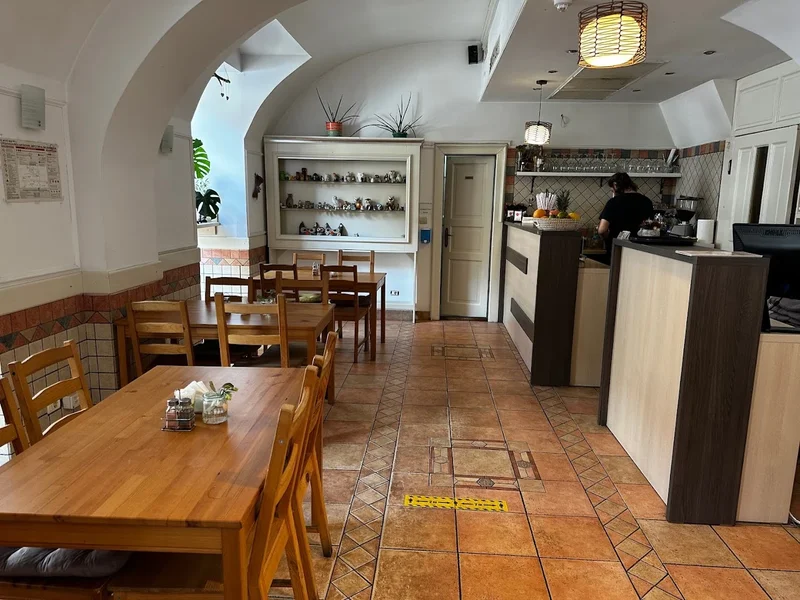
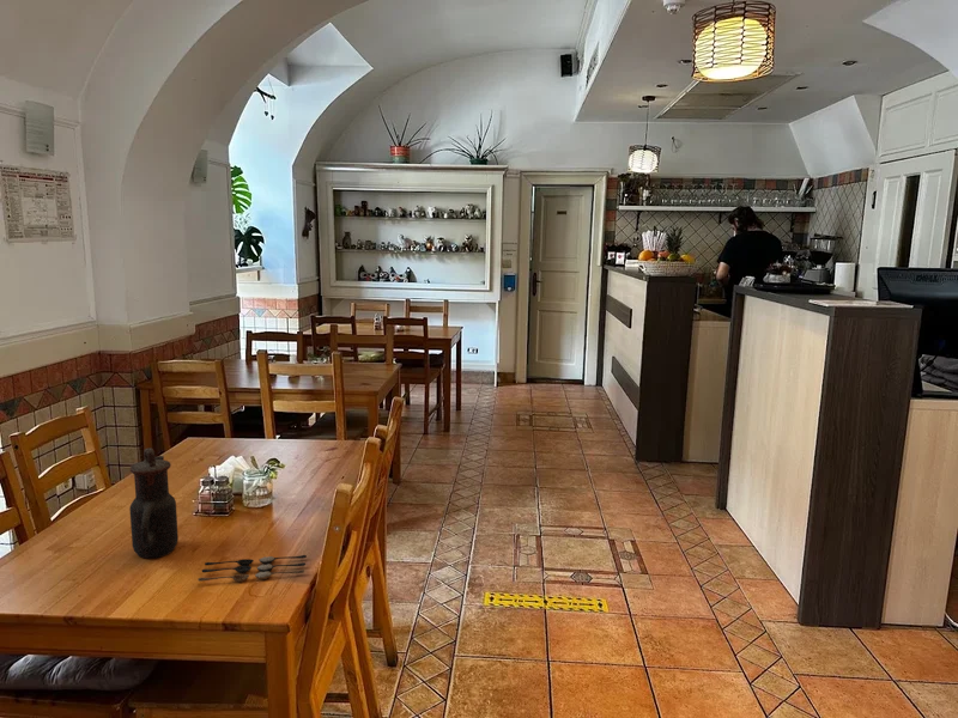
+ spoon [196,554,308,583]
+ teapot [128,446,180,559]
